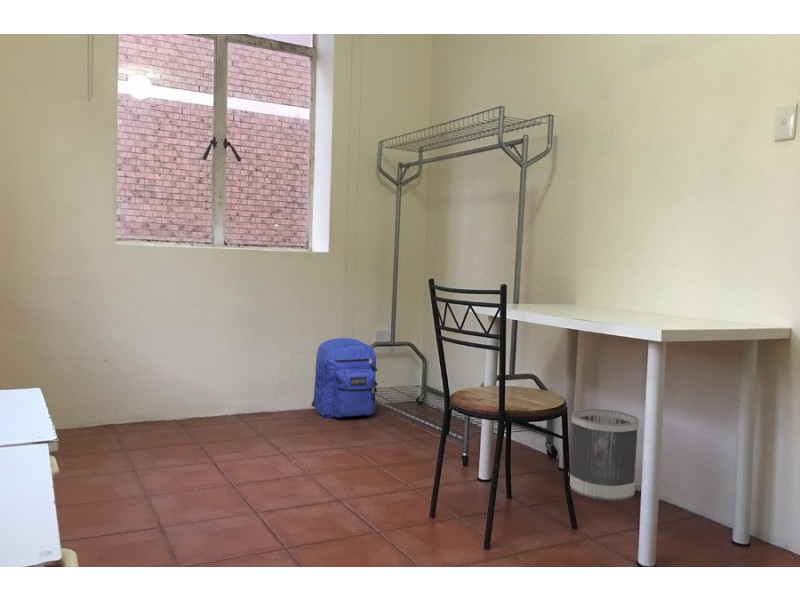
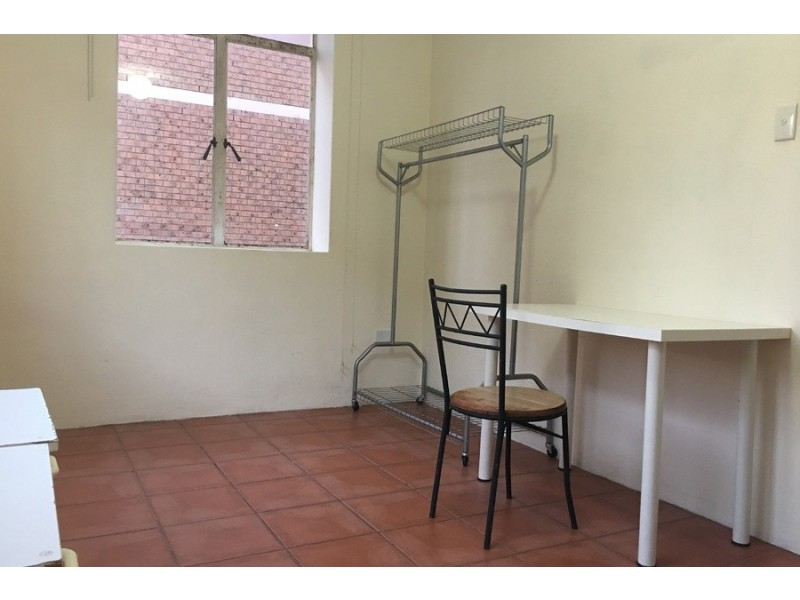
- wastebasket [569,408,640,502]
- backpack [310,337,379,419]
